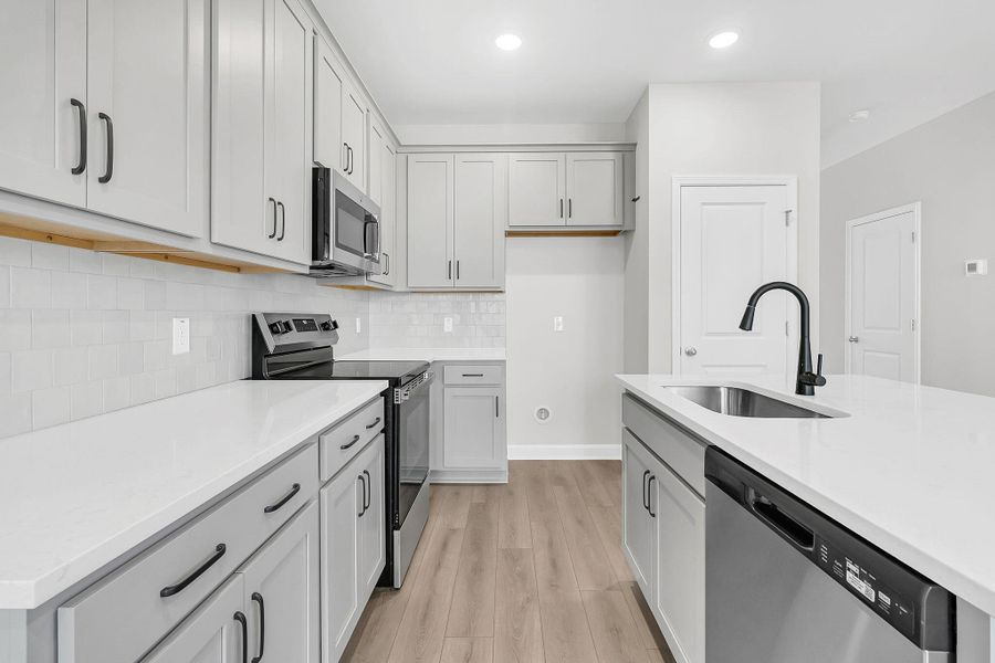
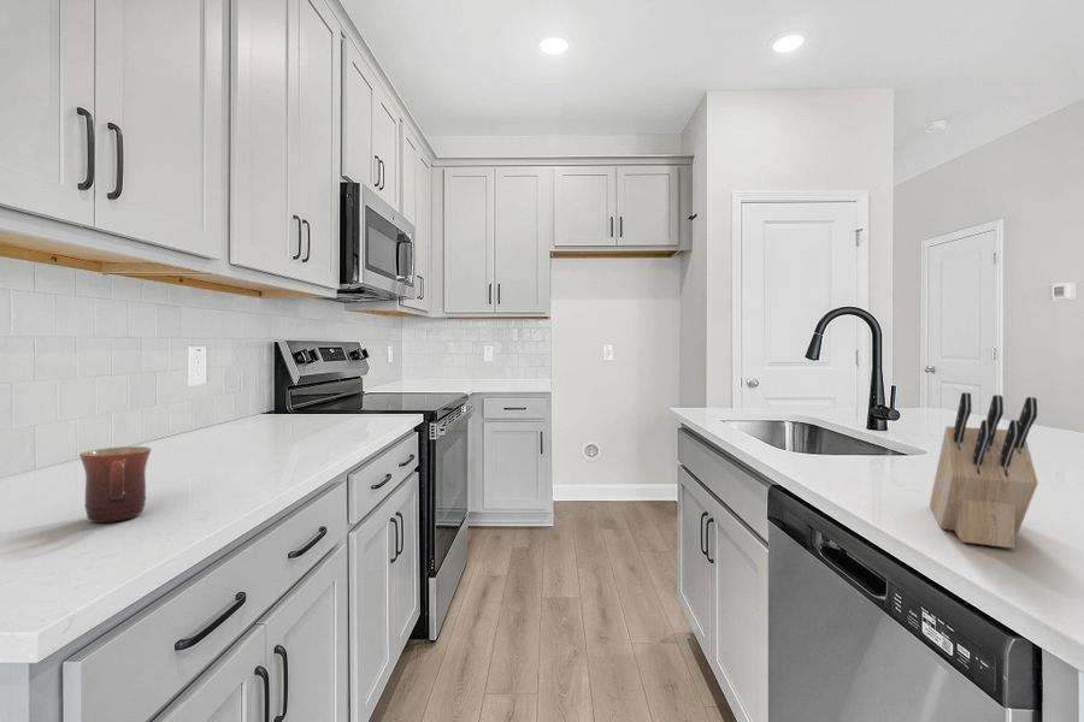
+ knife block [929,391,1039,550]
+ mug [78,445,153,523]
